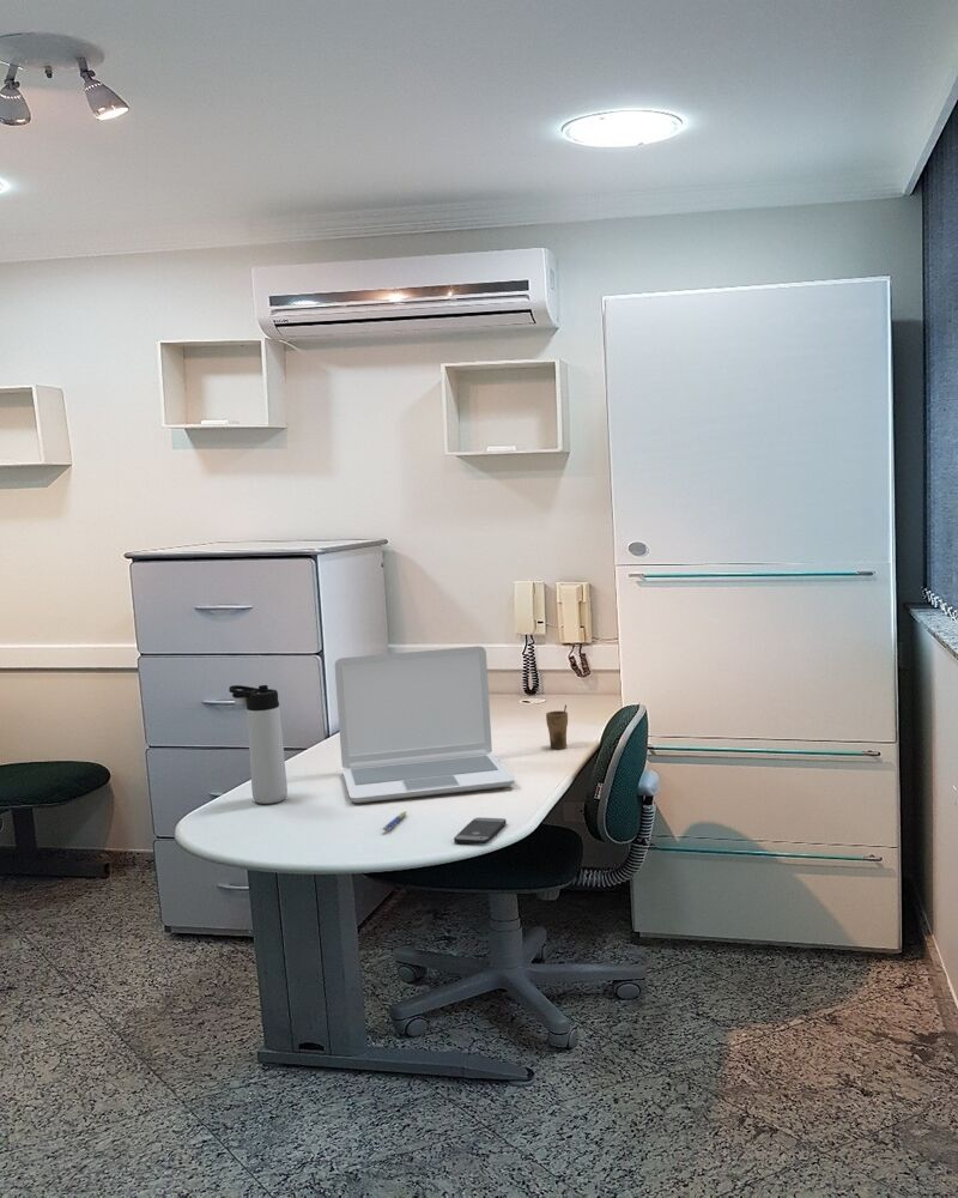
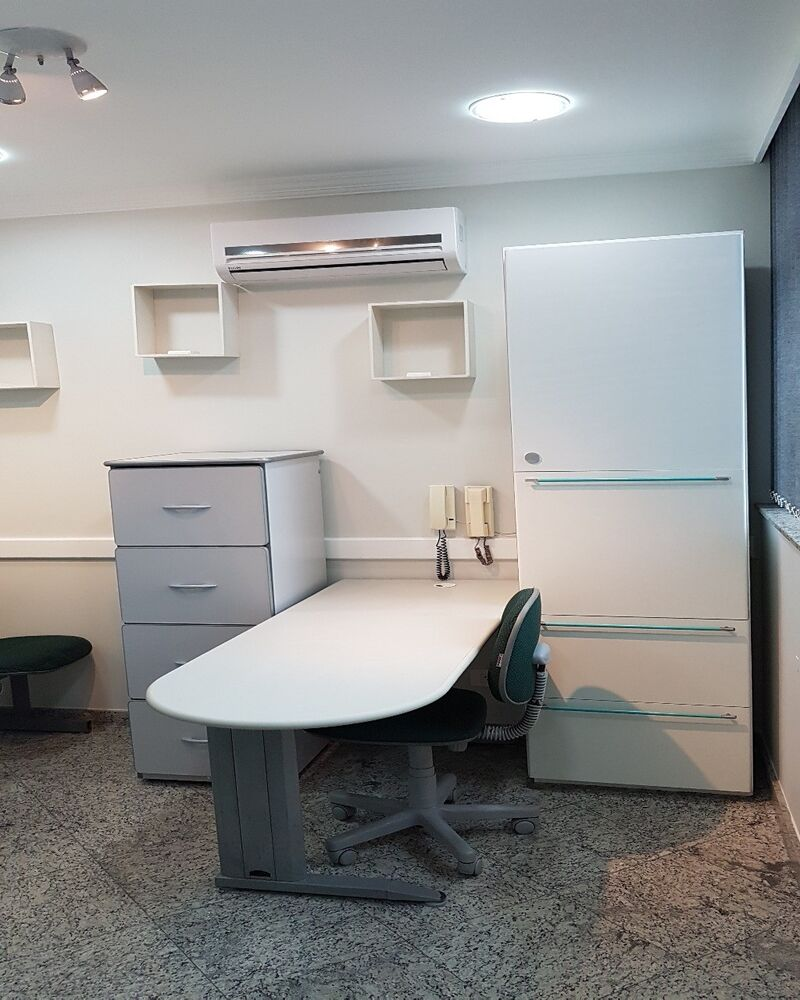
- thermos bottle [228,684,289,805]
- smartphone [453,817,508,845]
- laptop [334,645,515,804]
- pen [382,810,407,833]
- cup [545,704,569,750]
